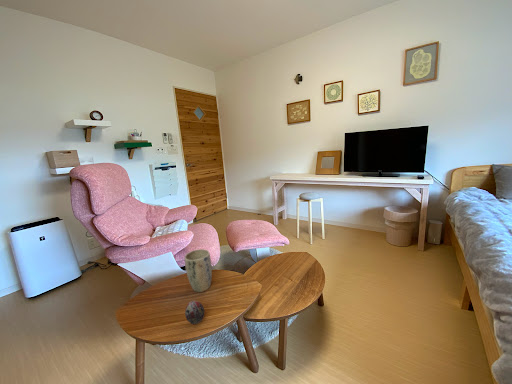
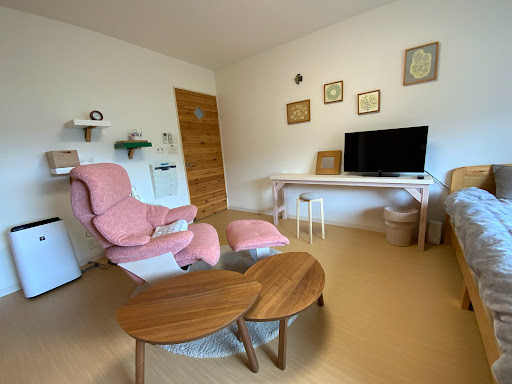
- decorative egg [184,300,205,325]
- plant pot [183,248,213,293]
